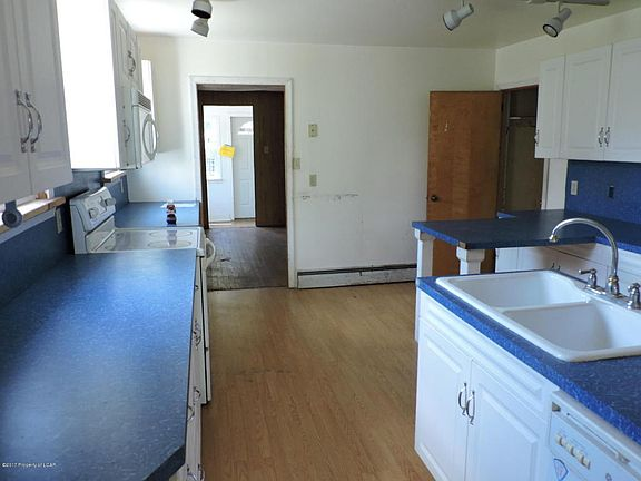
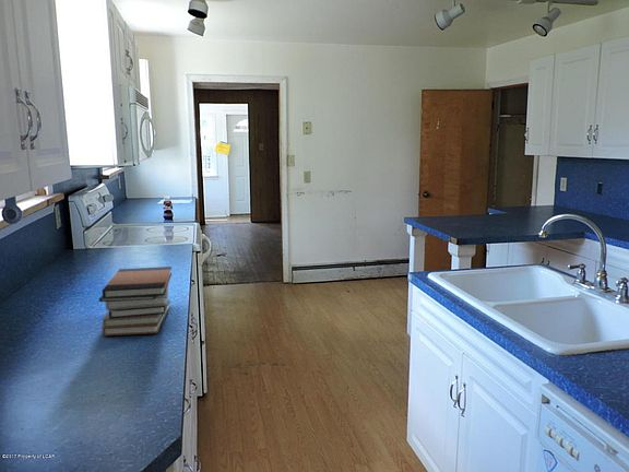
+ book stack [98,266,174,337]
